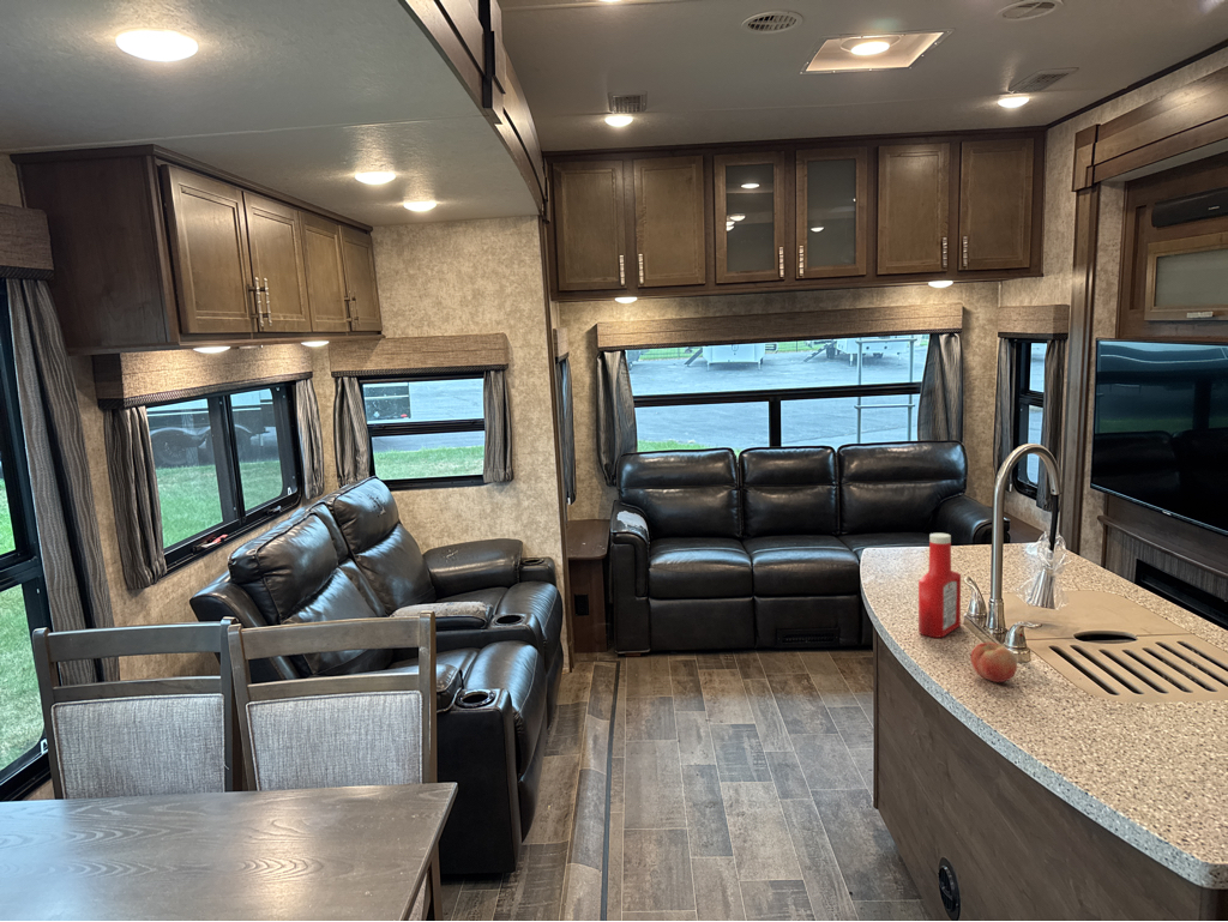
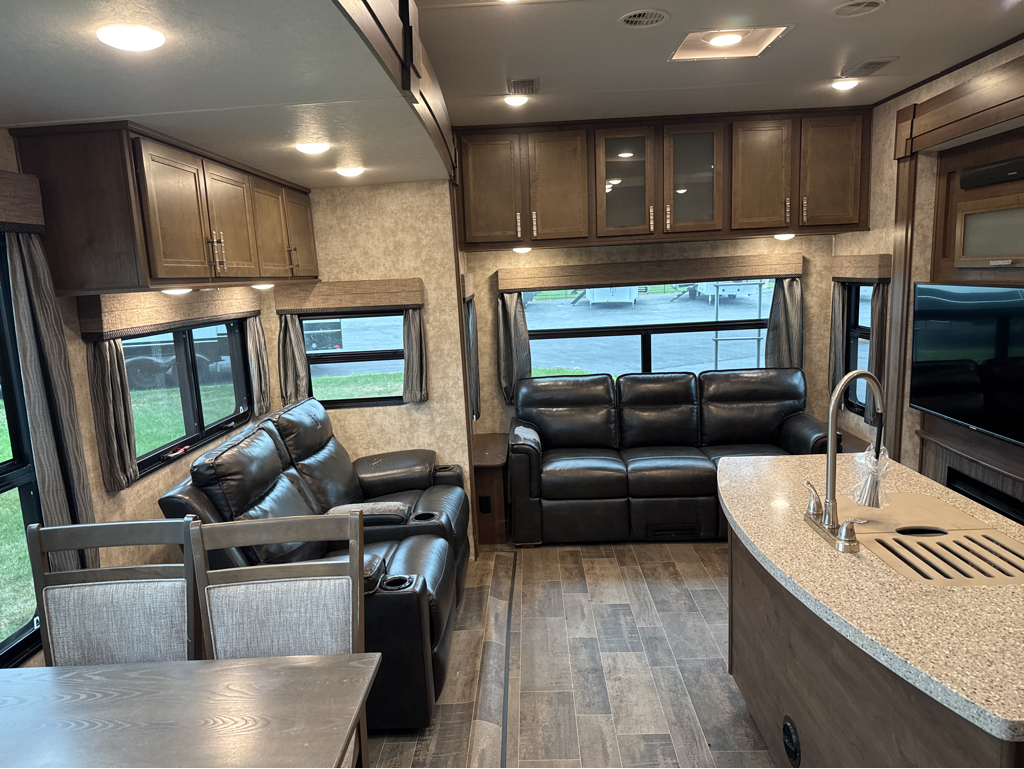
- fruit [969,641,1018,683]
- soap bottle [917,532,962,639]
